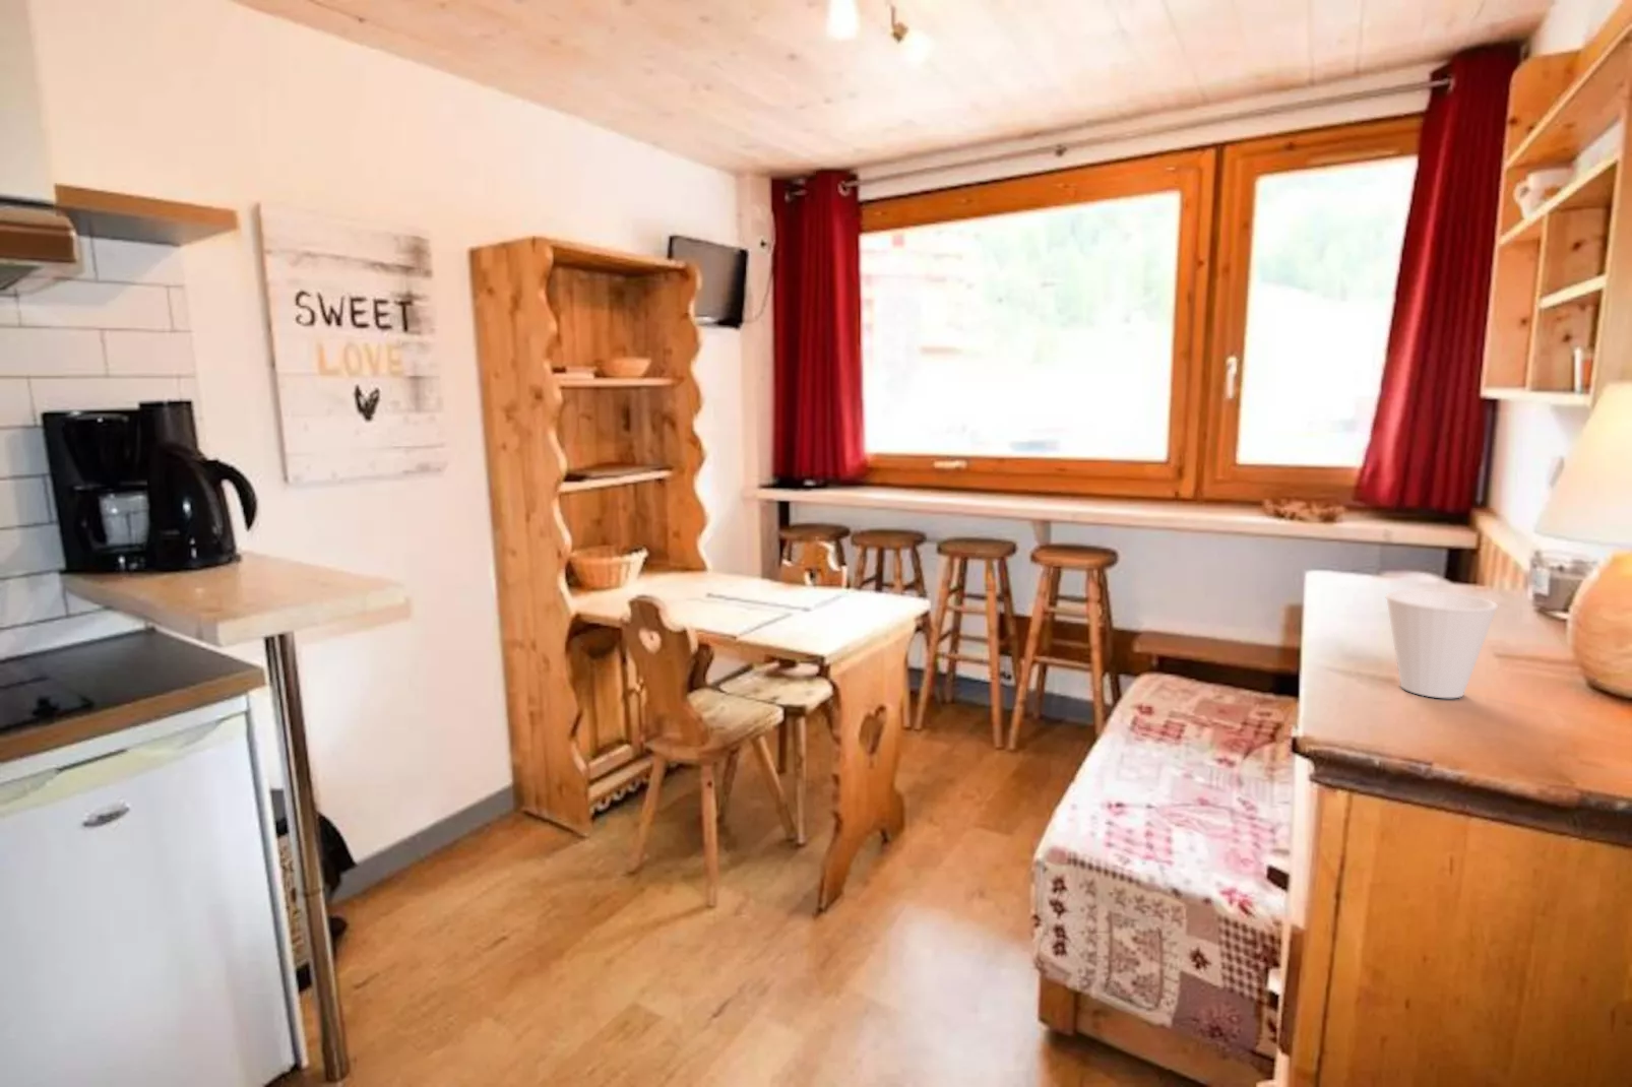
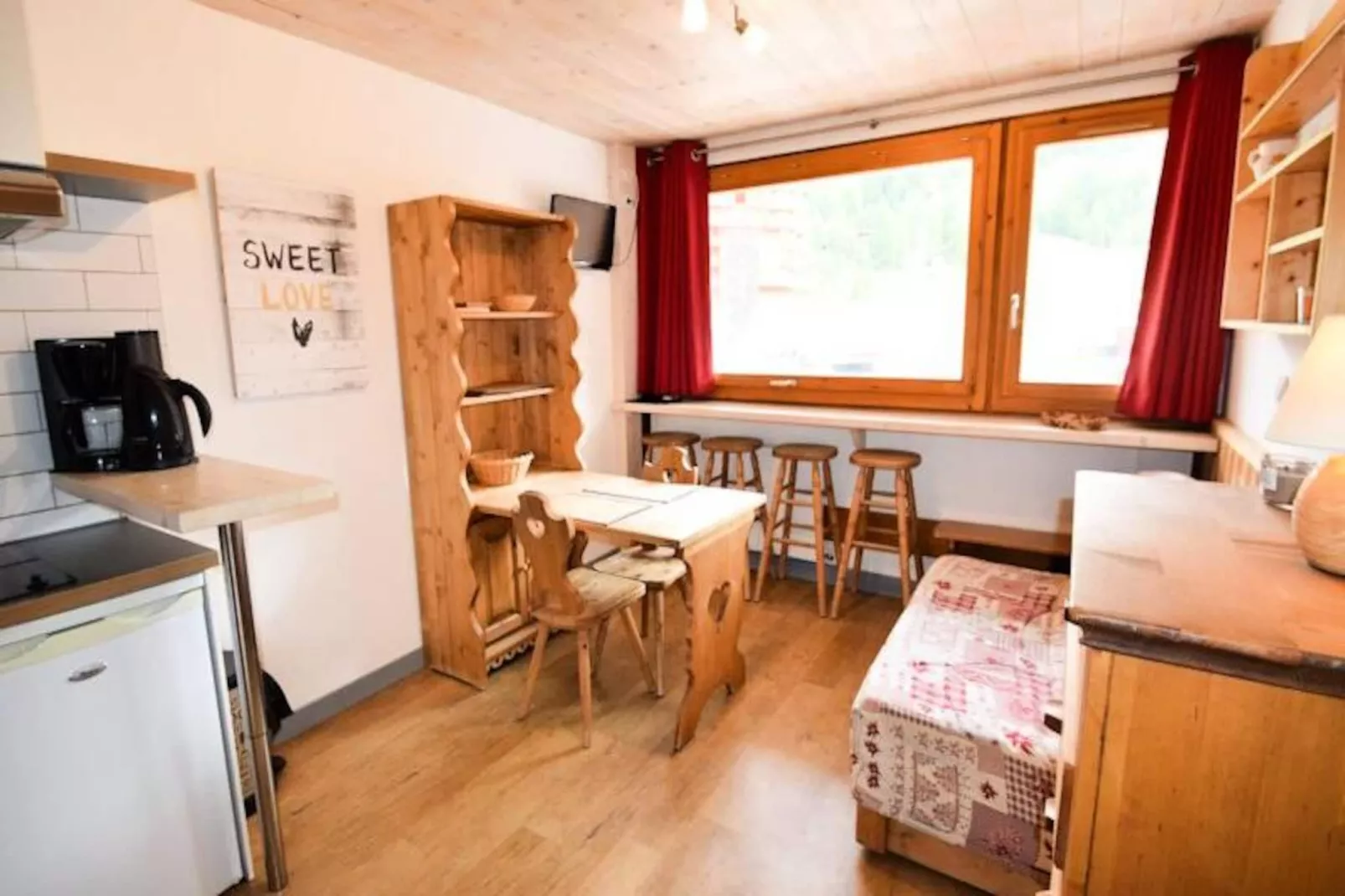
- cup [1384,590,1499,699]
